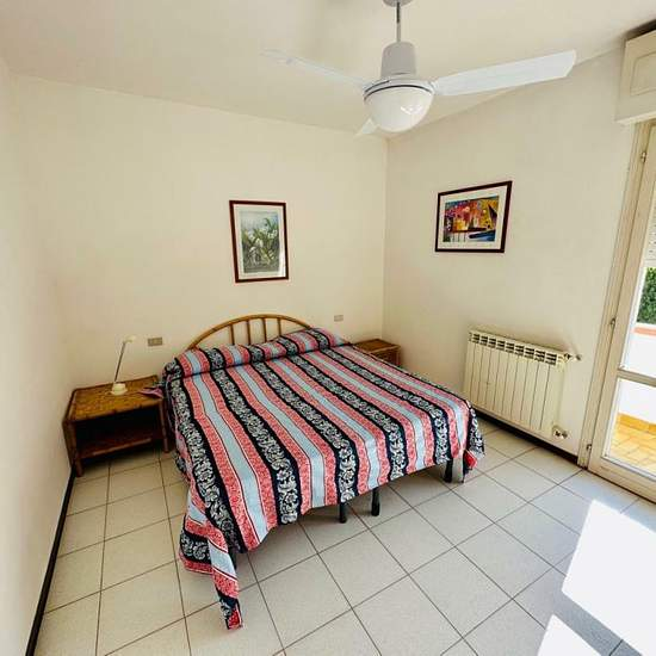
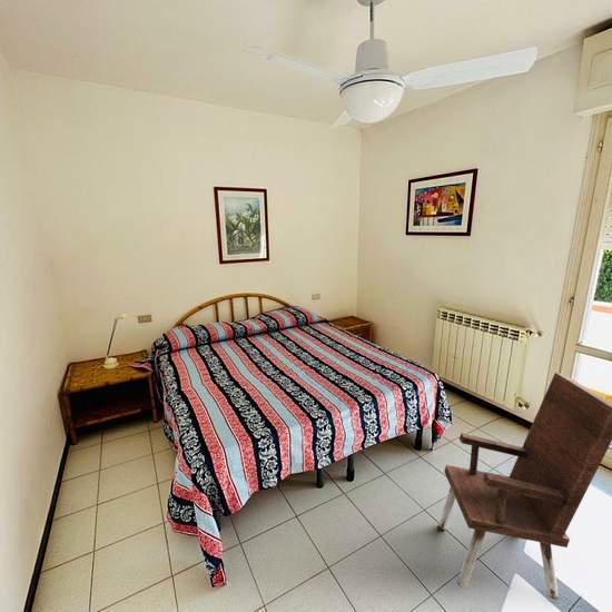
+ chair [437,372,612,601]
